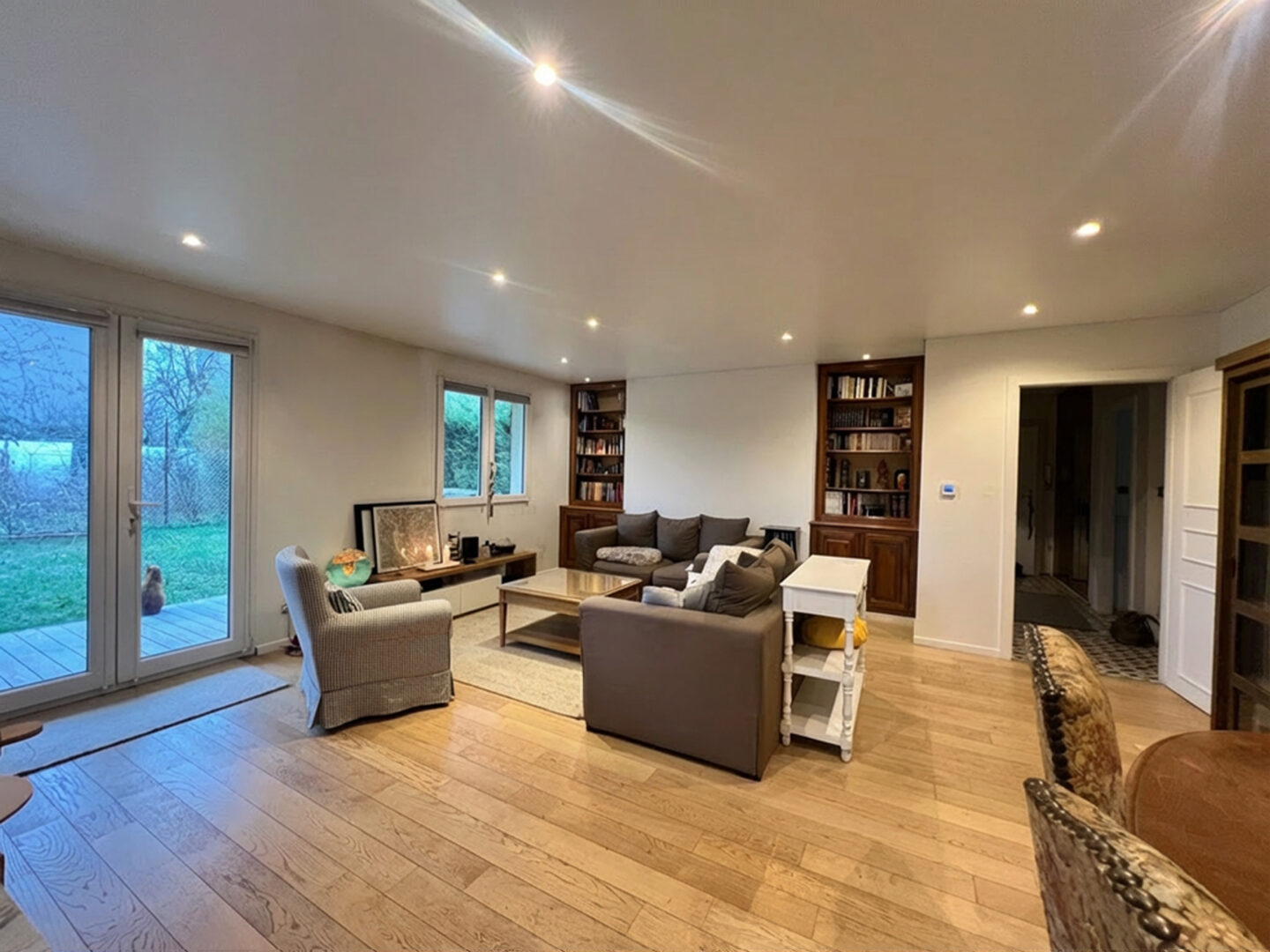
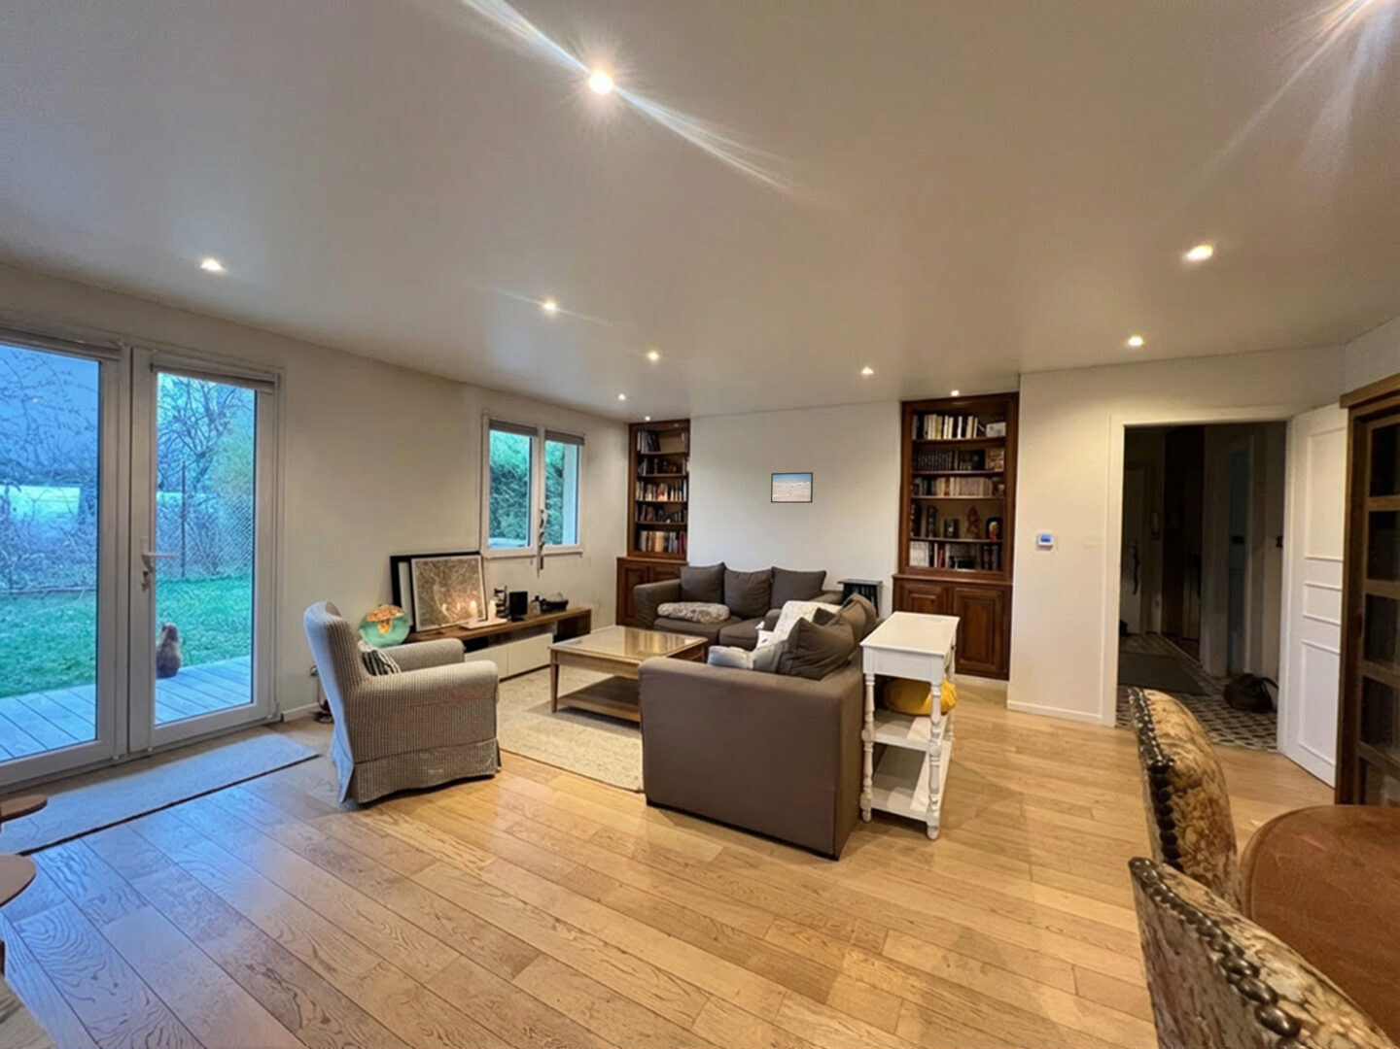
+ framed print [771,472,814,504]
